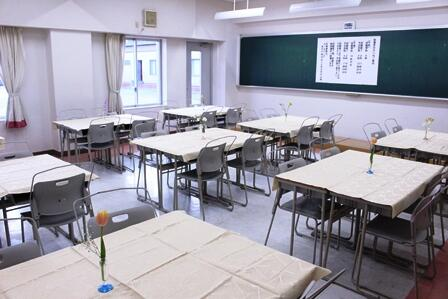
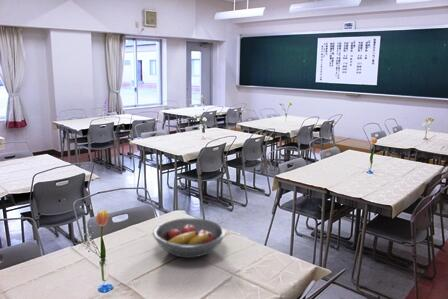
+ fruit bowl [152,217,227,259]
